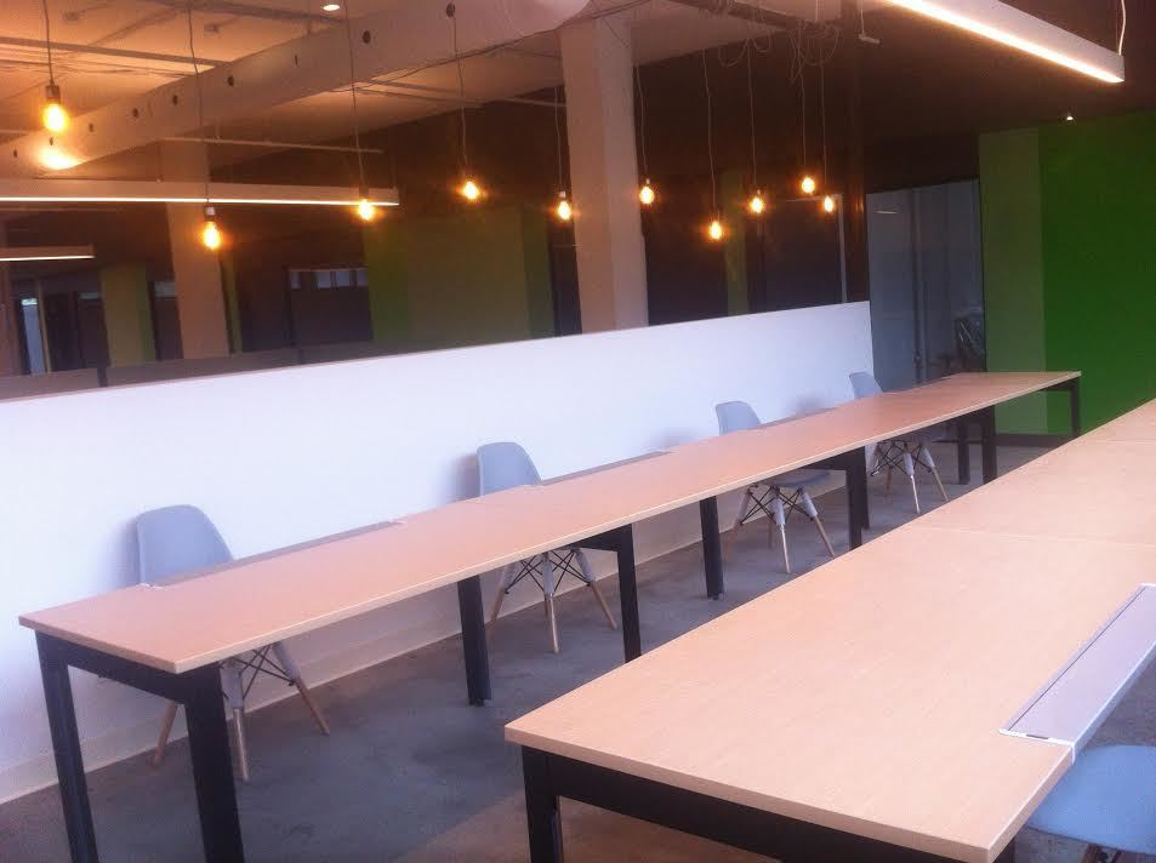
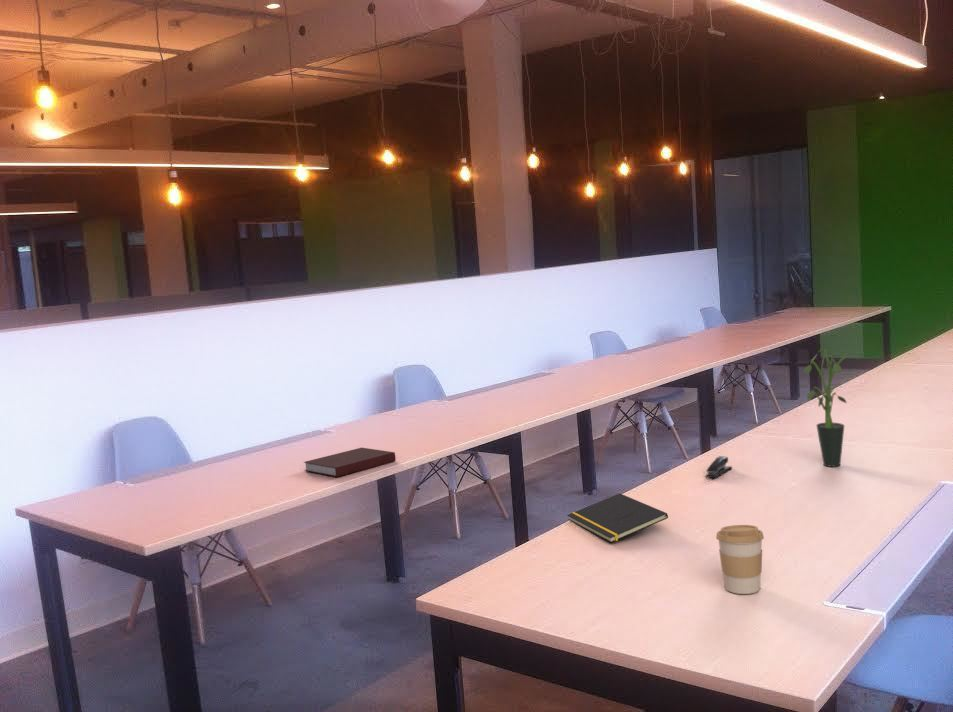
+ coffee cup [715,524,765,595]
+ notebook [303,447,396,478]
+ notepad [566,492,669,544]
+ stapler [704,455,733,479]
+ potted plant [803,348,850,468]
